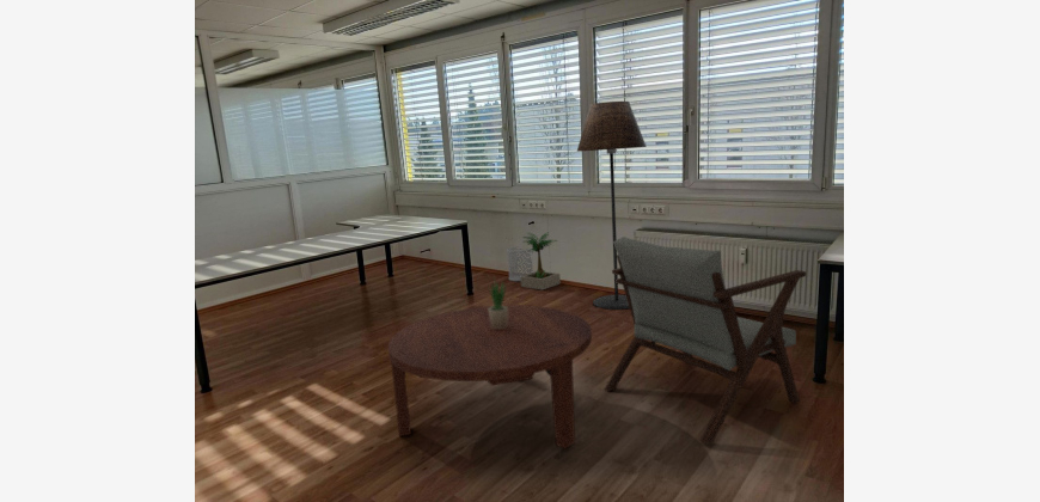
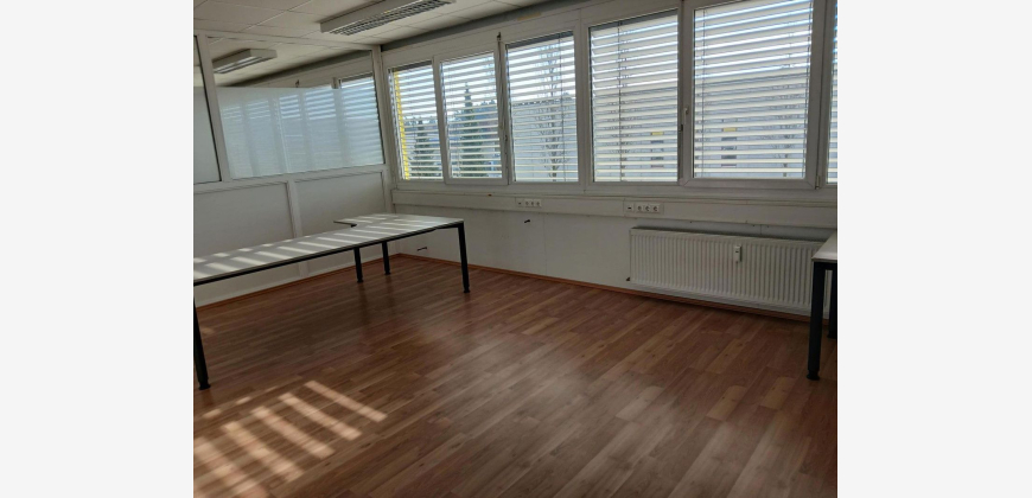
- lounge chair [604,235,807,445]
- floor lamp [576,100,648,311]
- wastebasket [506,246,533,282]
- potted plant [487,276,508,329]
- coffee table [387,305,593,449]
- potted plant [520,231,562,290]
